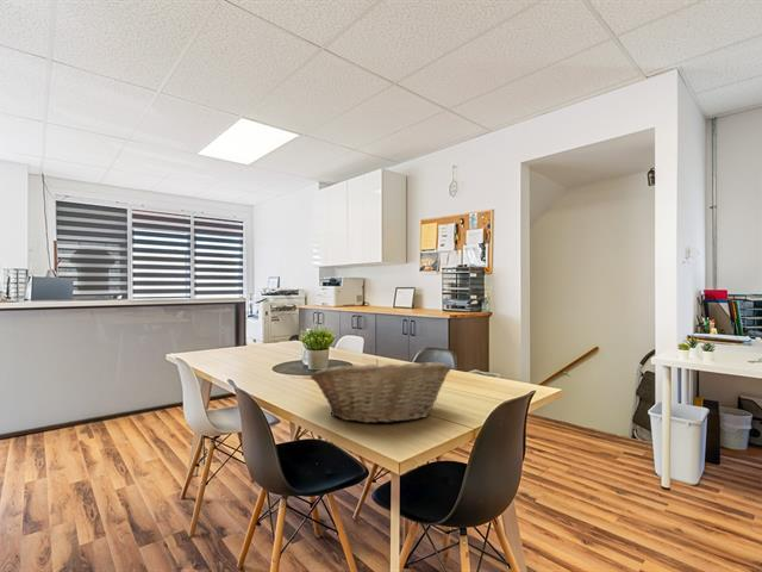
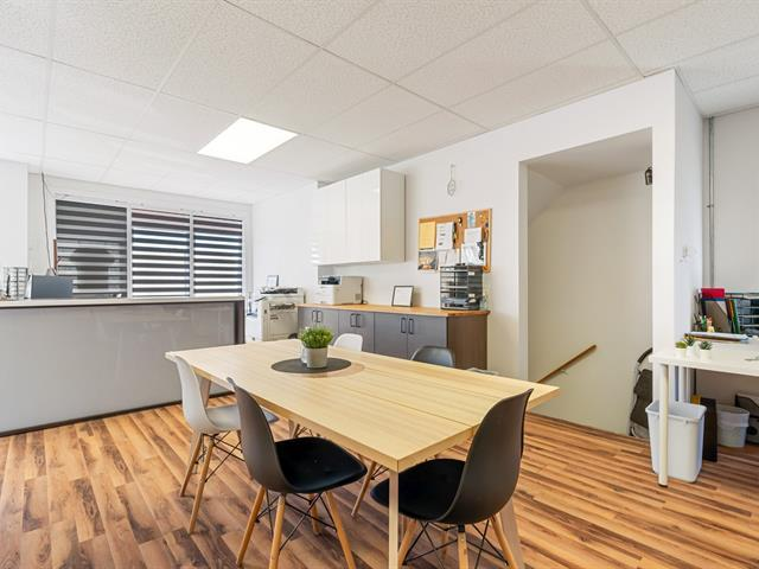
- fruit basket [310,359,452,424]
